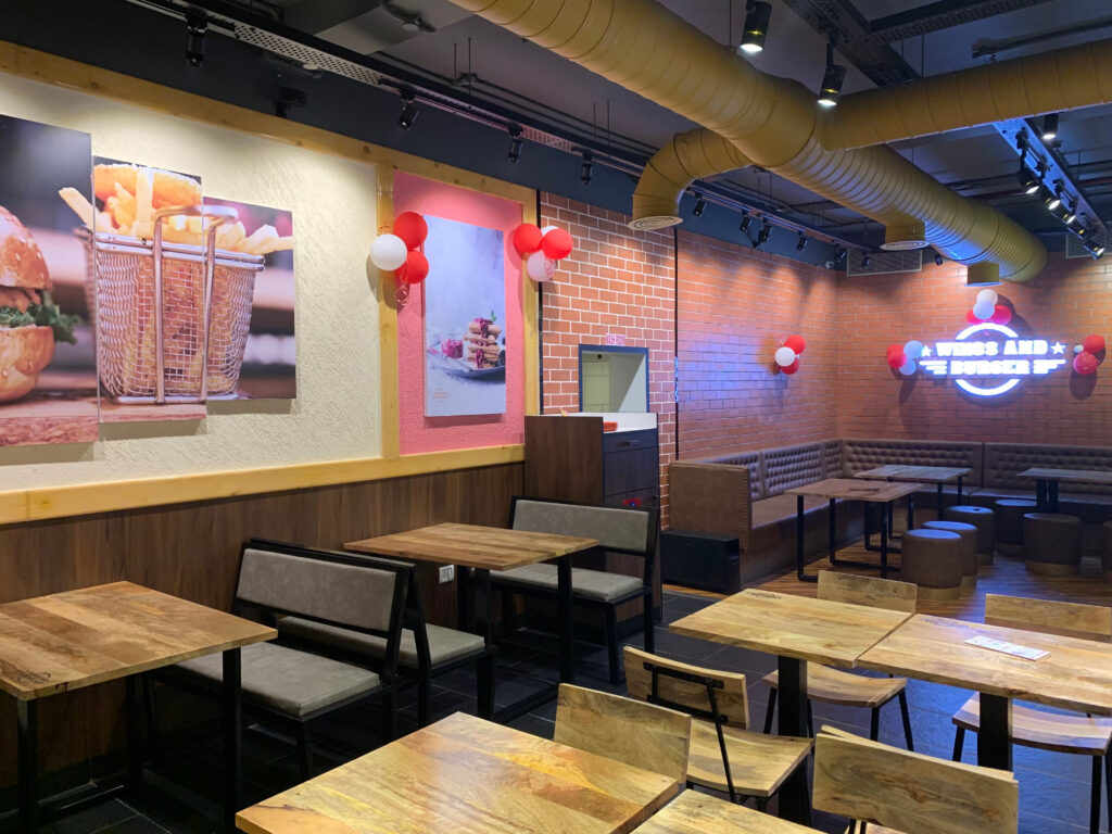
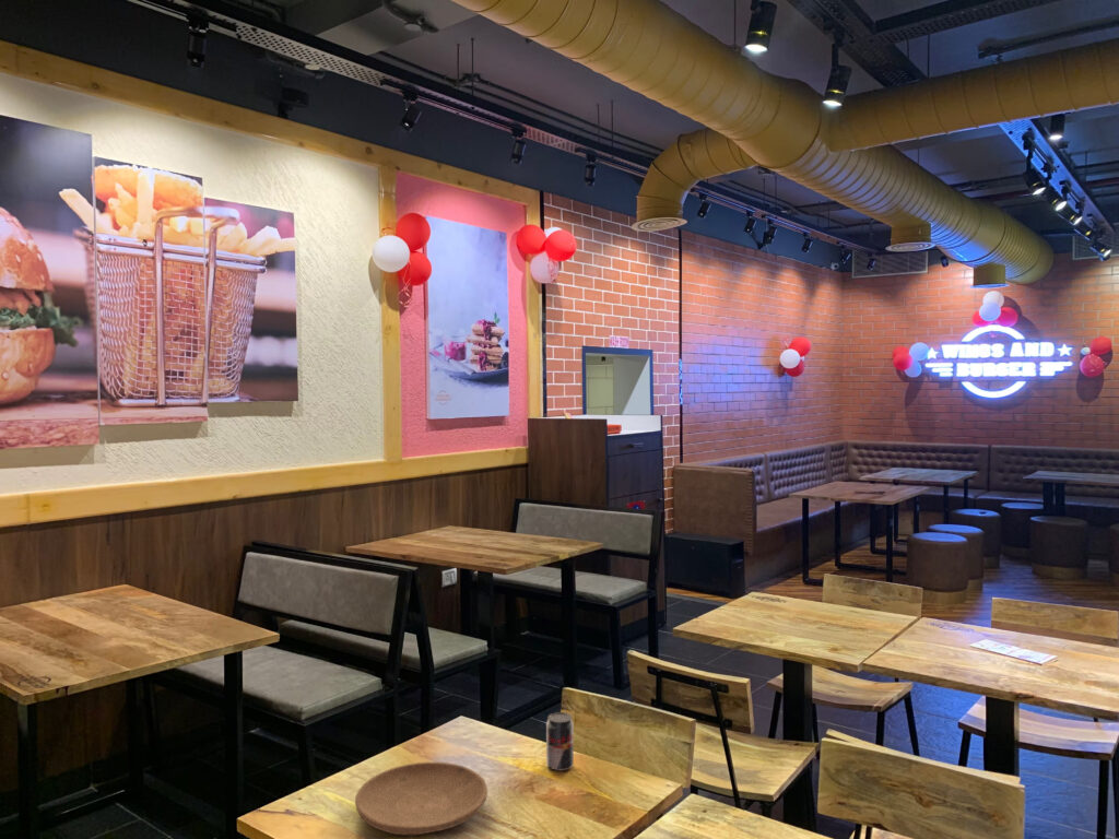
+ beverage can [545,711,575,771]
+ plate [354,761,488,836]
